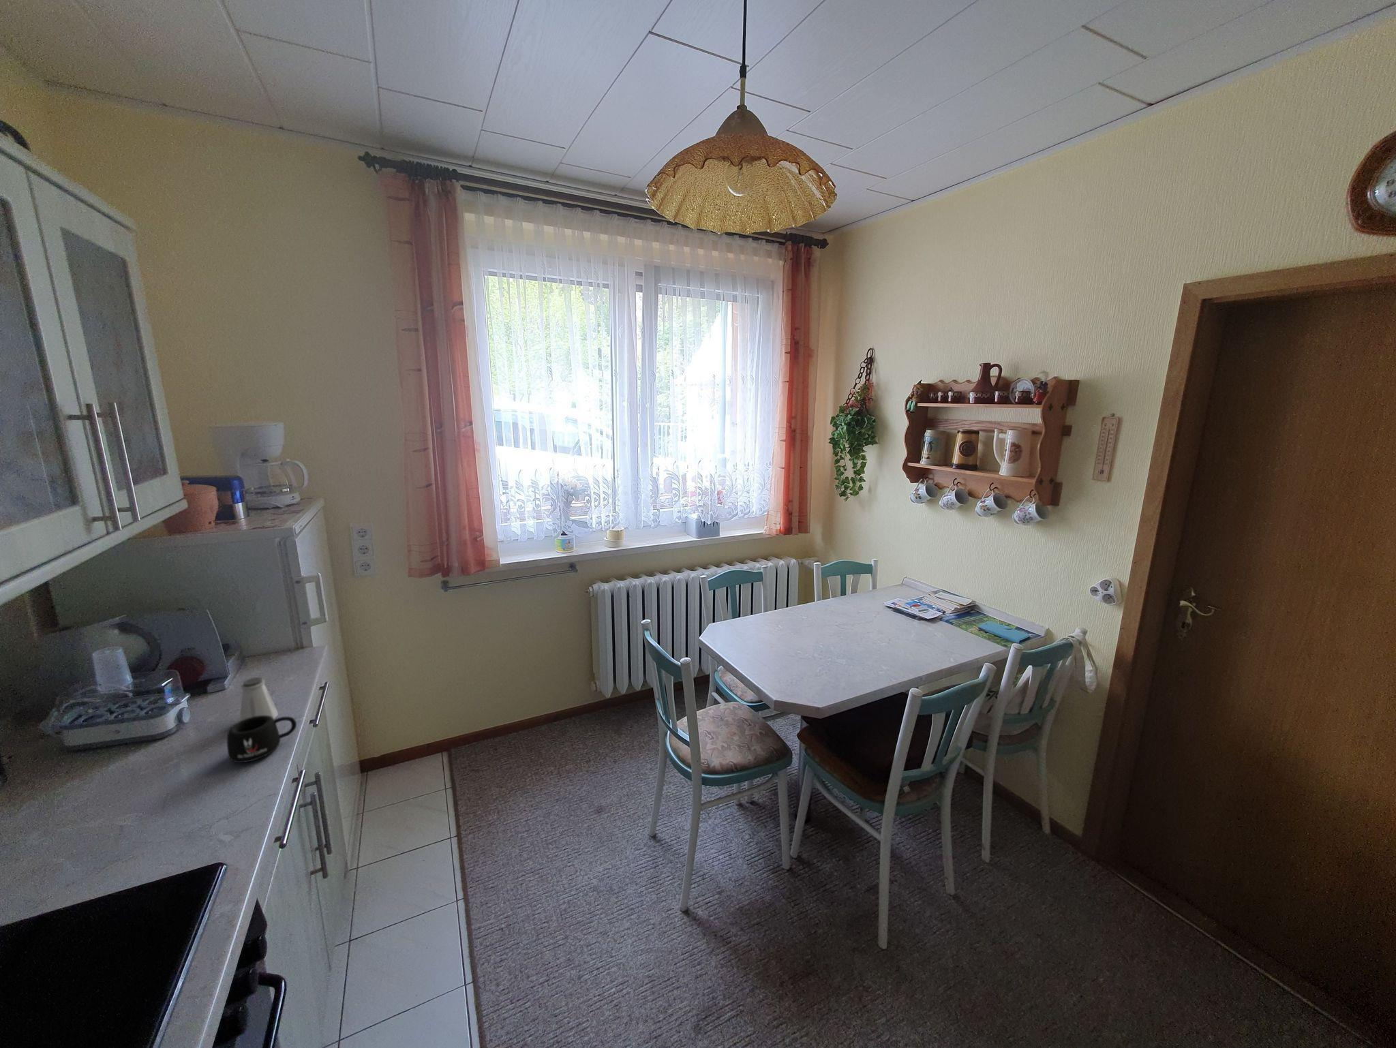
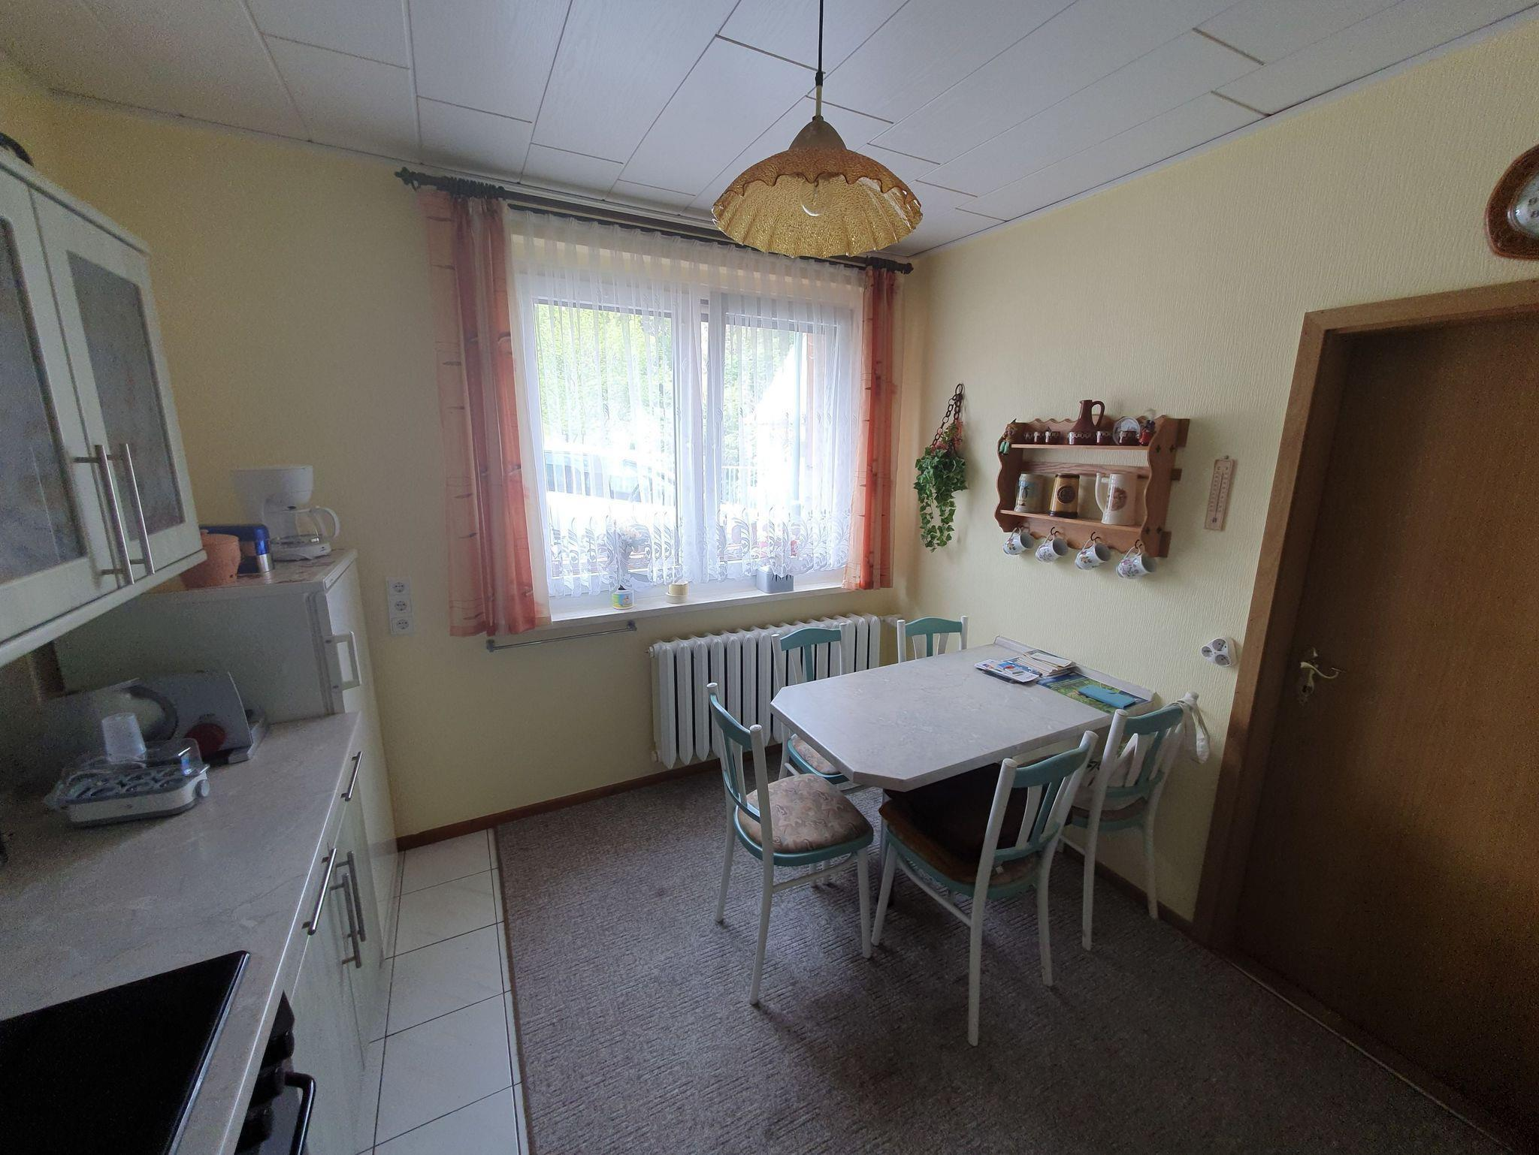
- mug [227,716,297,763]
- saltshaker [239,677,279,722]
